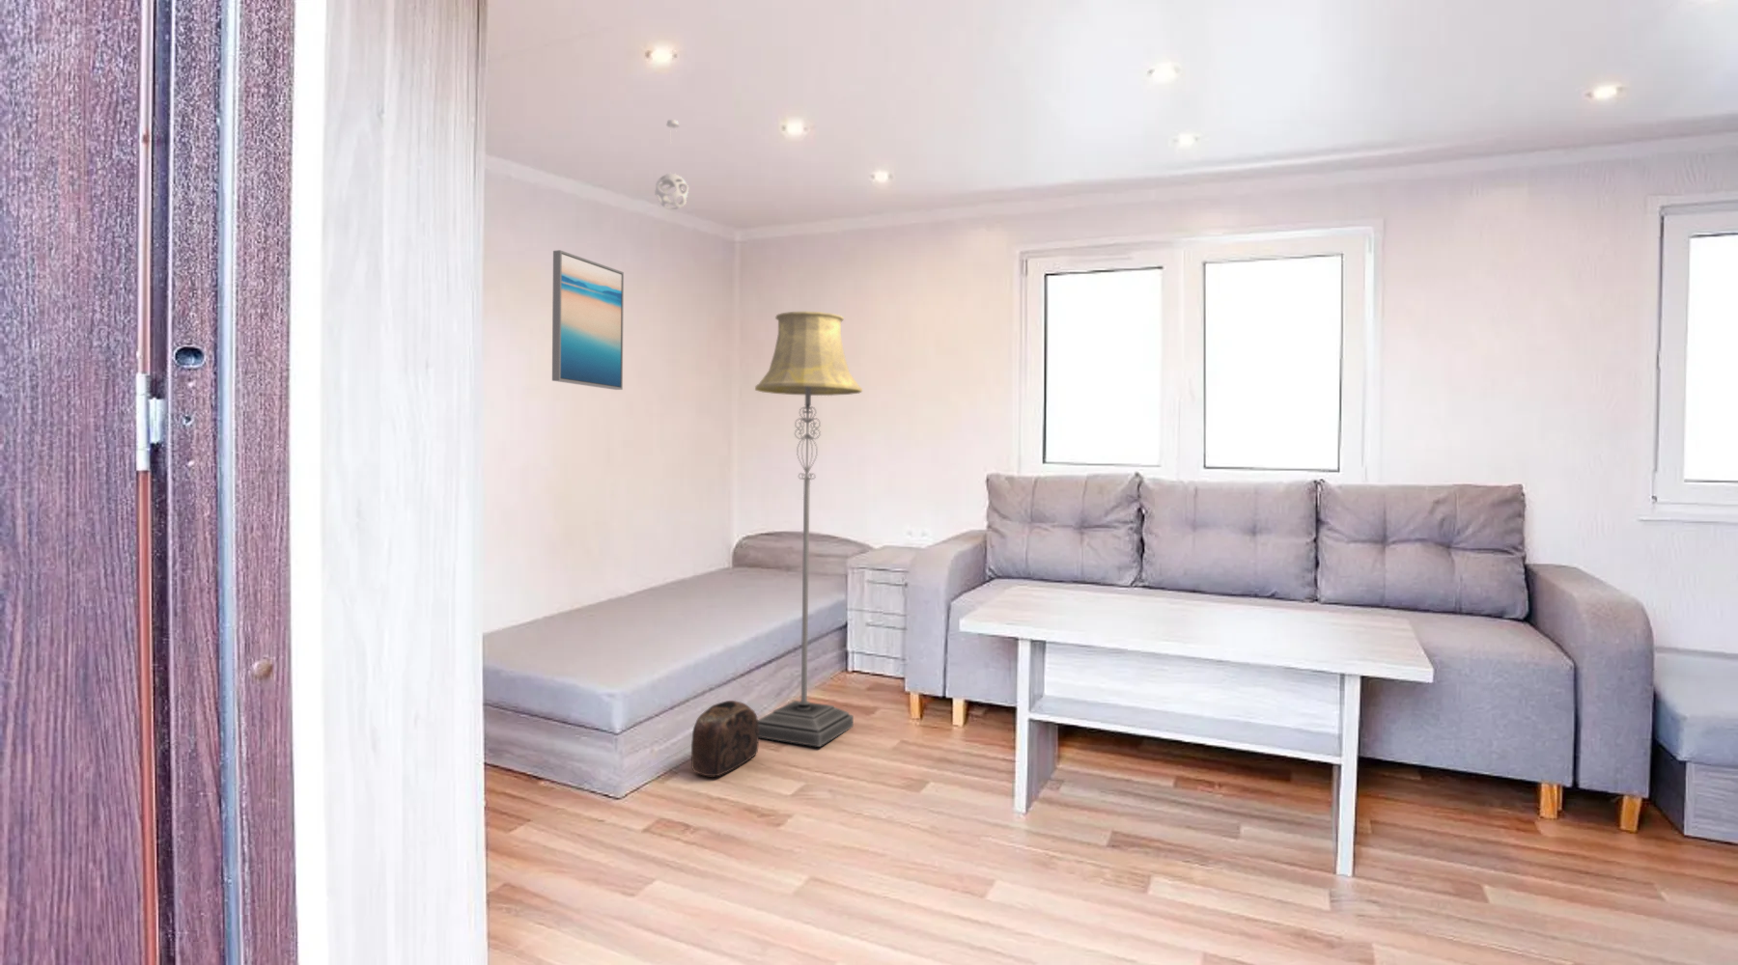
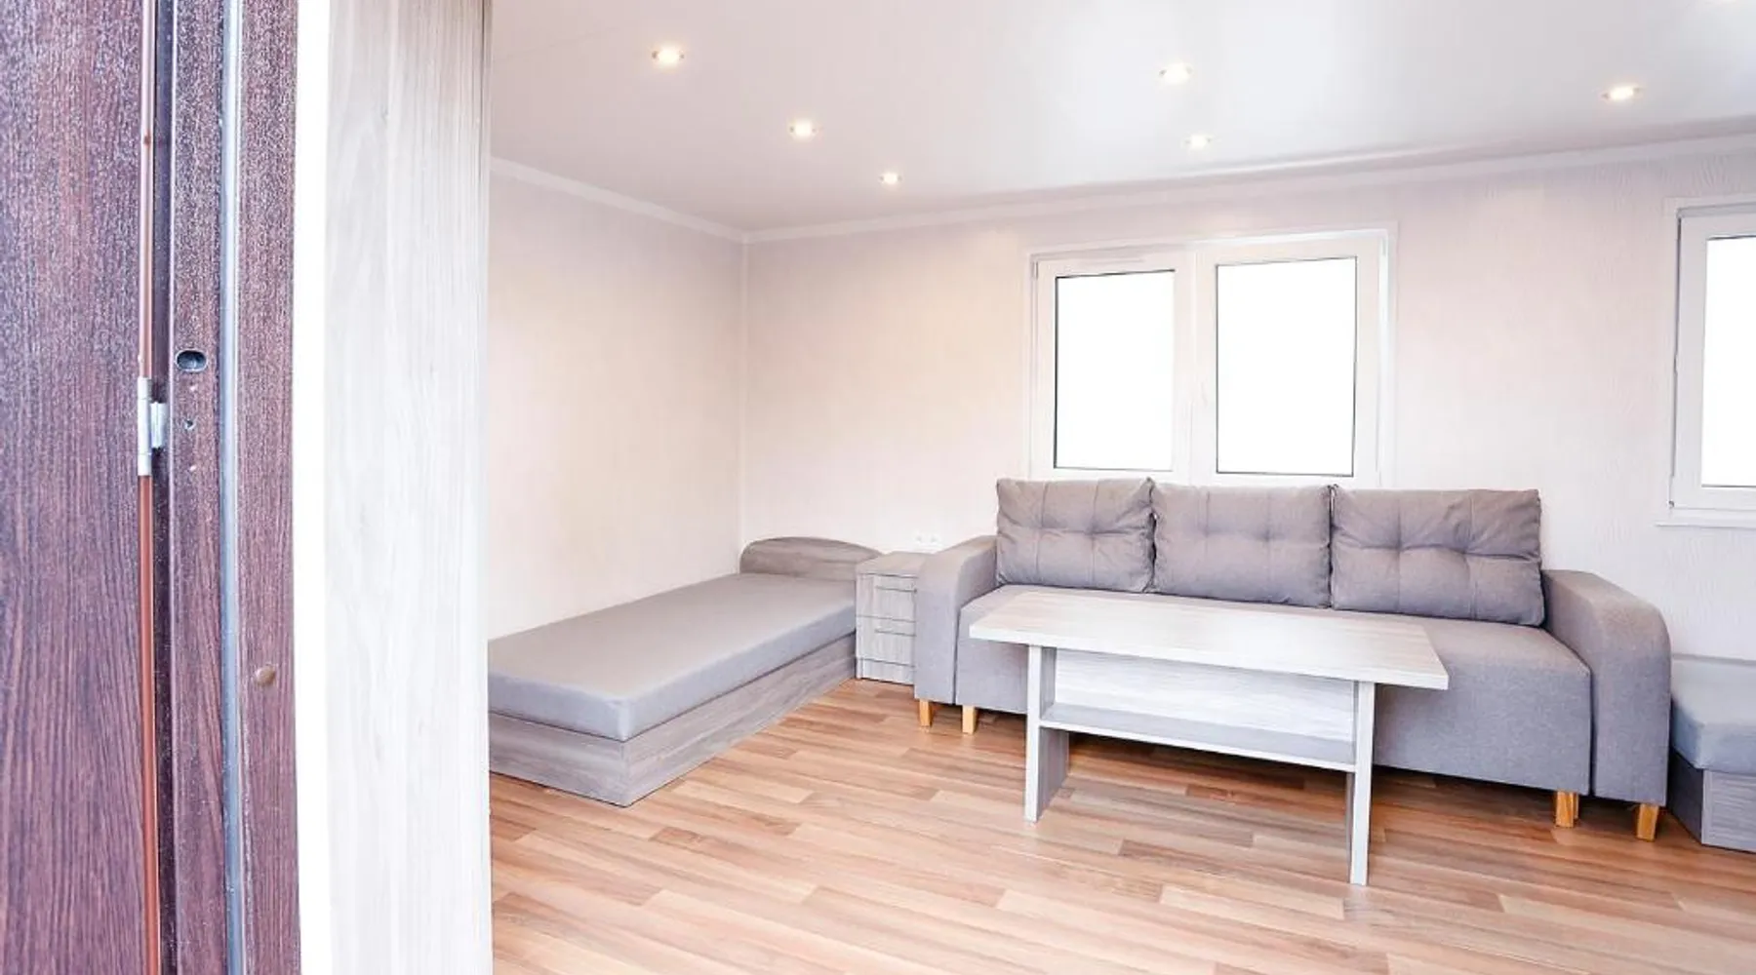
- floor lamp [754,310,863,748]
- bag [691,700,760,777]
- wall art [552,248,625,391]
- pendant light [654,119,689,210]
